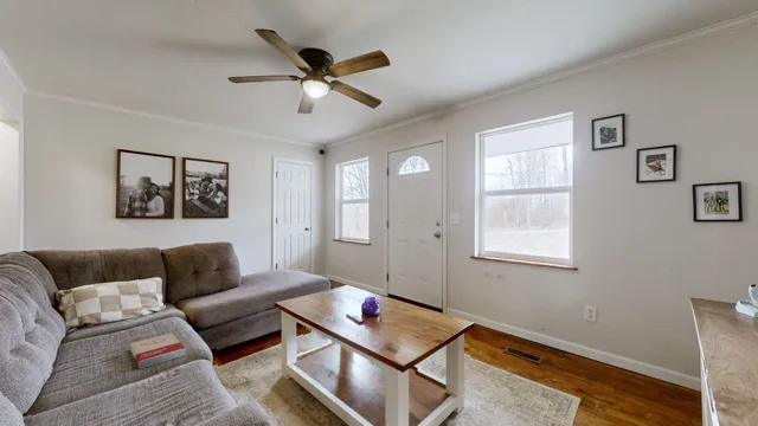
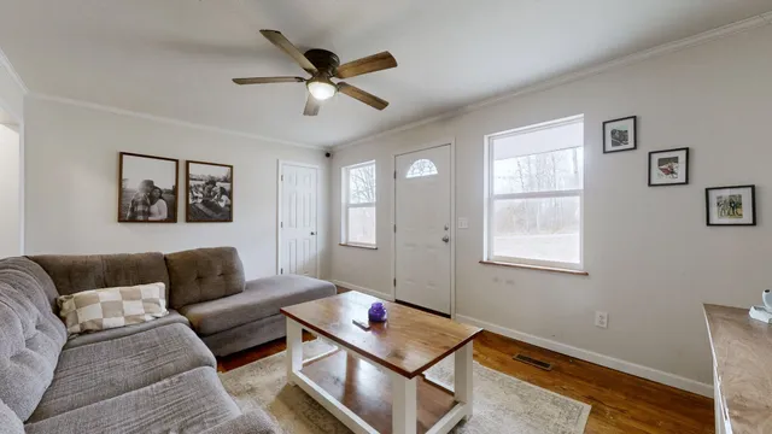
- book [128,333,187,369]
